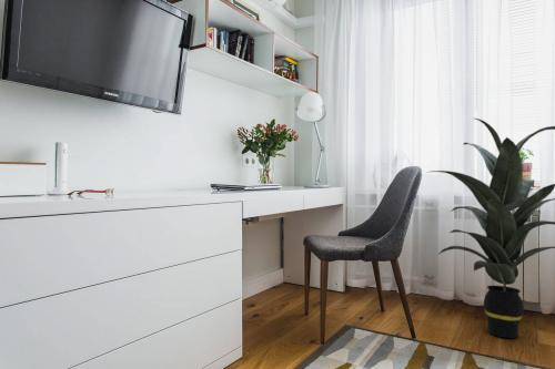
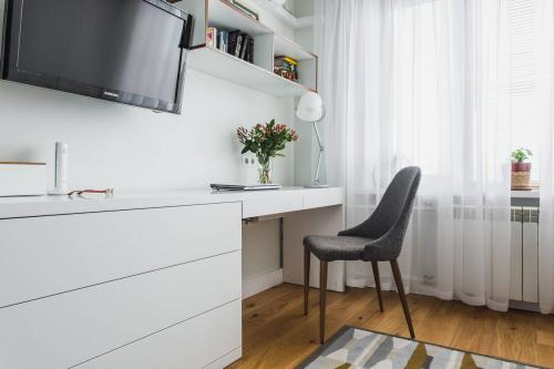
- indoor plant [425,117,555,339]
